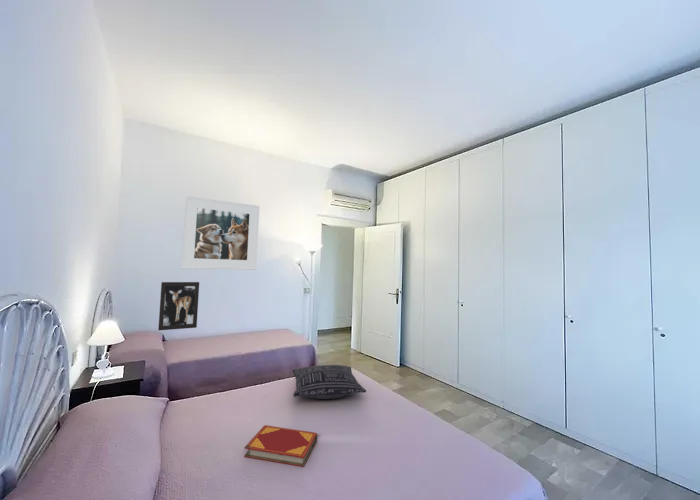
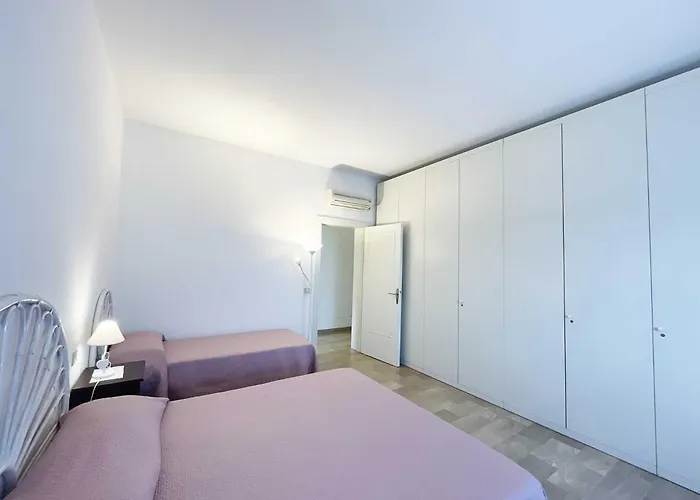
- wall art [157,281,200,331]
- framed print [181,195,260,271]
- pillow [292,364,367,400]
- hardback book [243,424,318,468]
